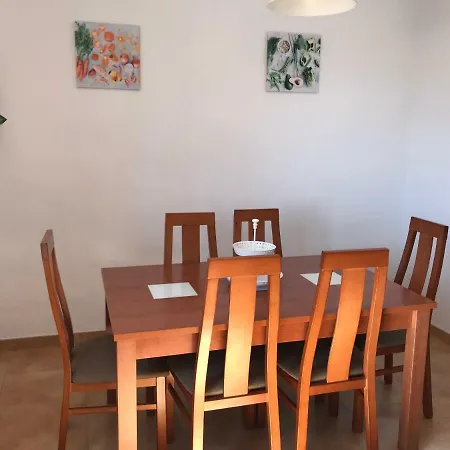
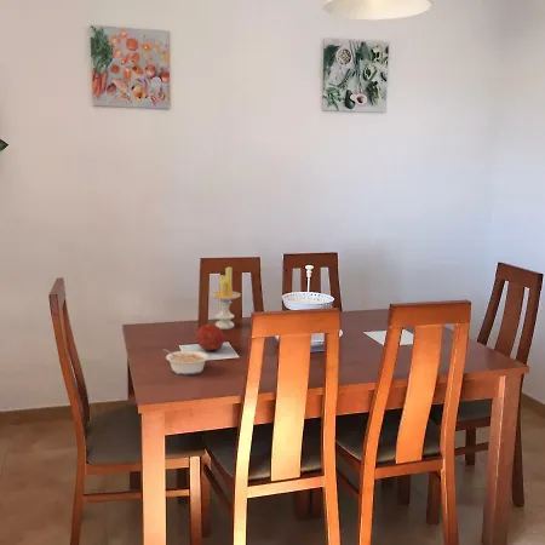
+ legume [161,348,211,377]
+ fruit [195,322,225,351]
+ candle [208,265,241,331]
